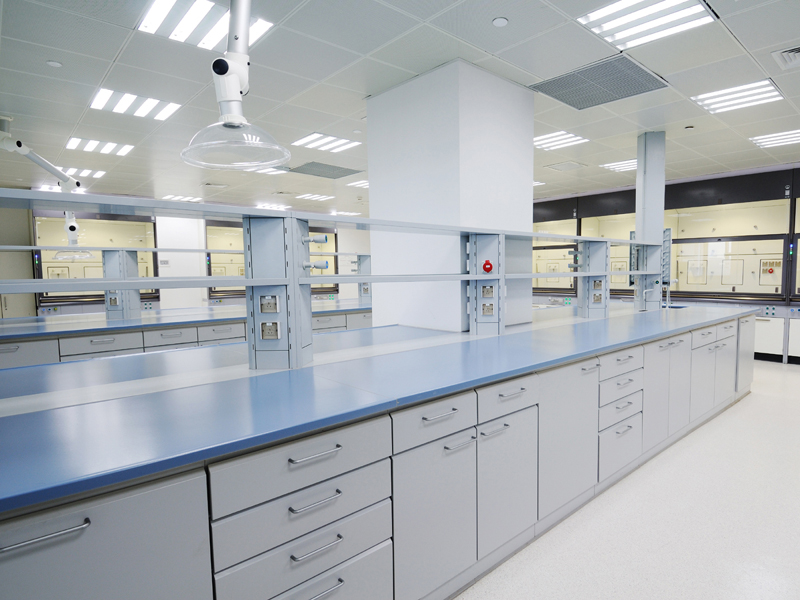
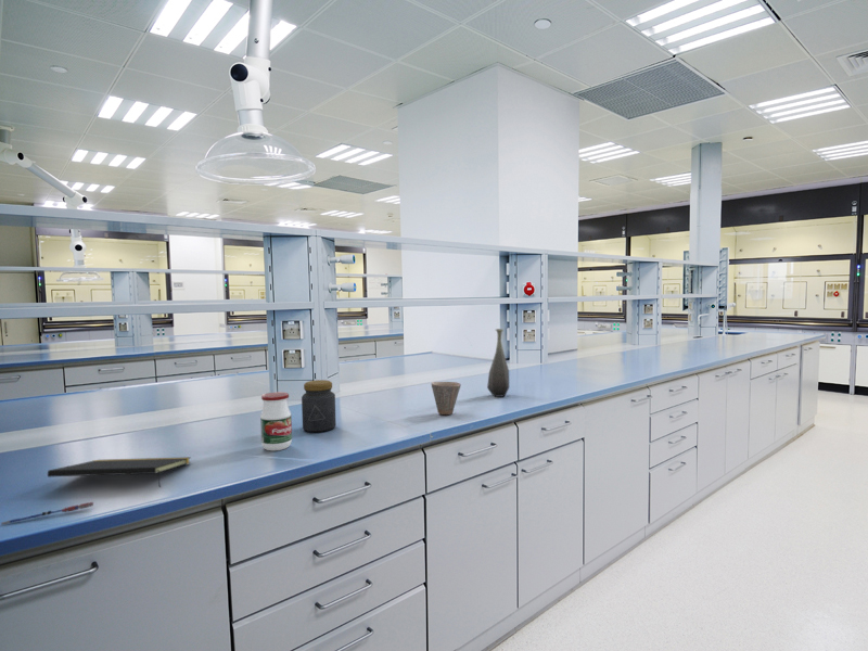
+ jar [301,379,337,433]
+ pen [0,501,94,526]
+ notepad [47,456,192,488]
+ cup [431,381,462,416]
+ bottle [486,328,510,398]
+ jar [259,392,293,452]
